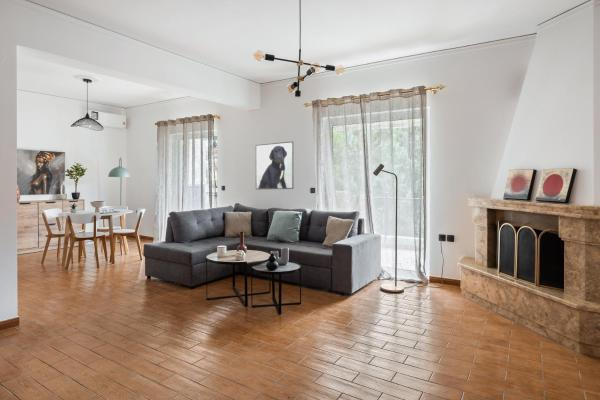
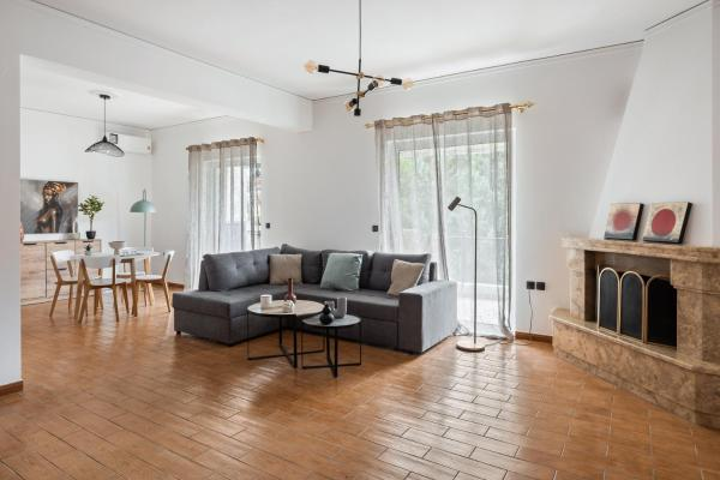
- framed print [255,140,295,190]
